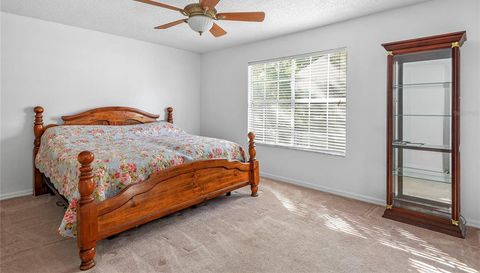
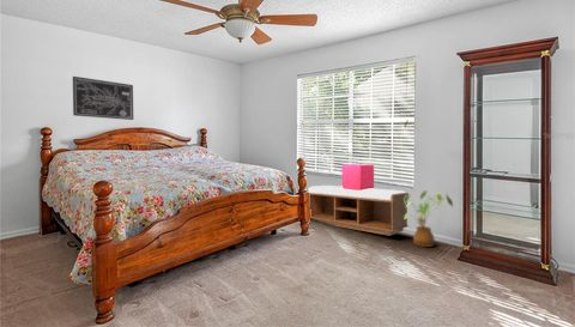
+ house plant [404,189,454,248]
+ wall art [72,75,134,121]
+ bench [307,184,410,237]
+ storage bin [340,163,375,189]
